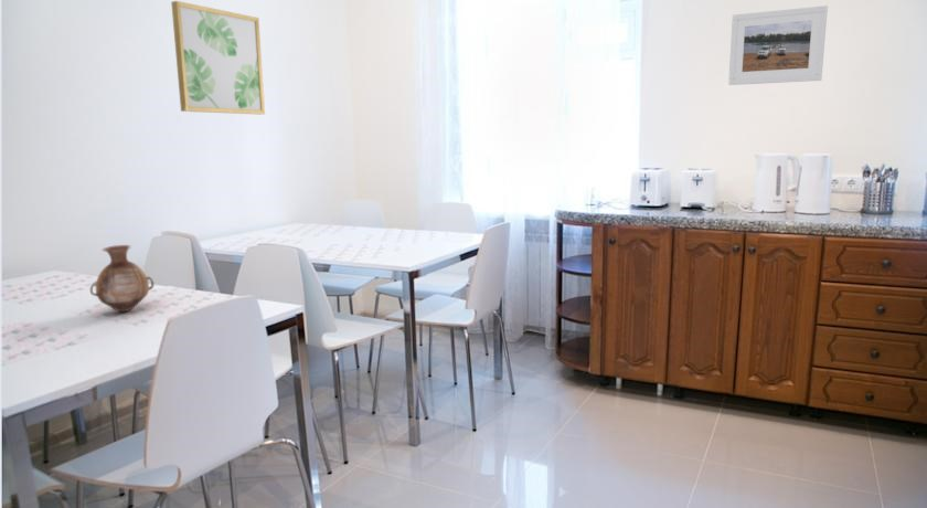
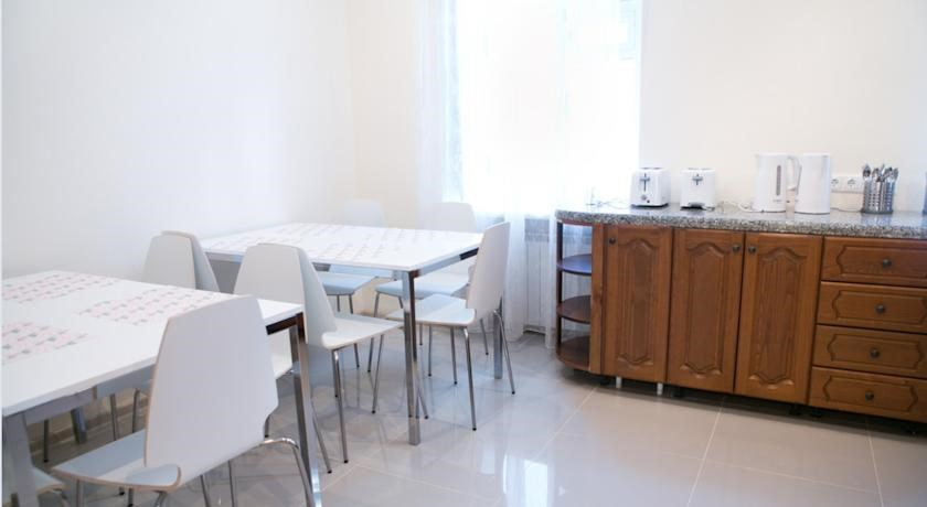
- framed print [727,4,829,86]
- wall art [170,0,266,115]
- vase [89,244,156,313]
